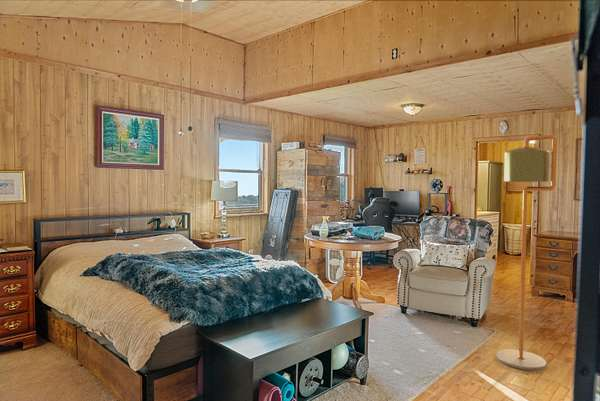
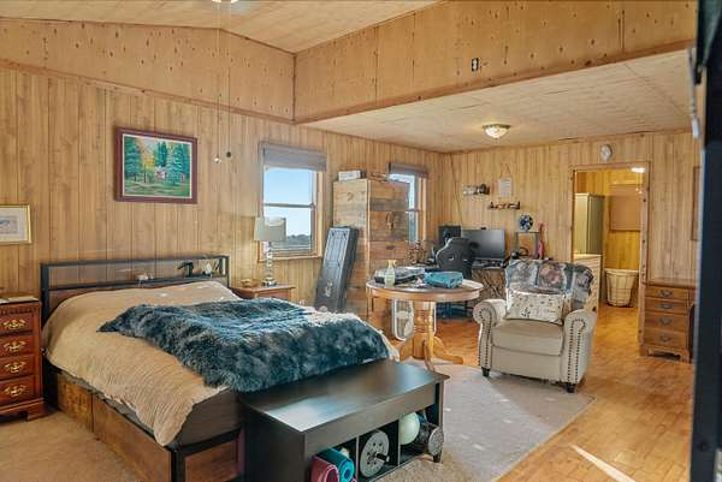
- floor lamp [496,134,558,371]
